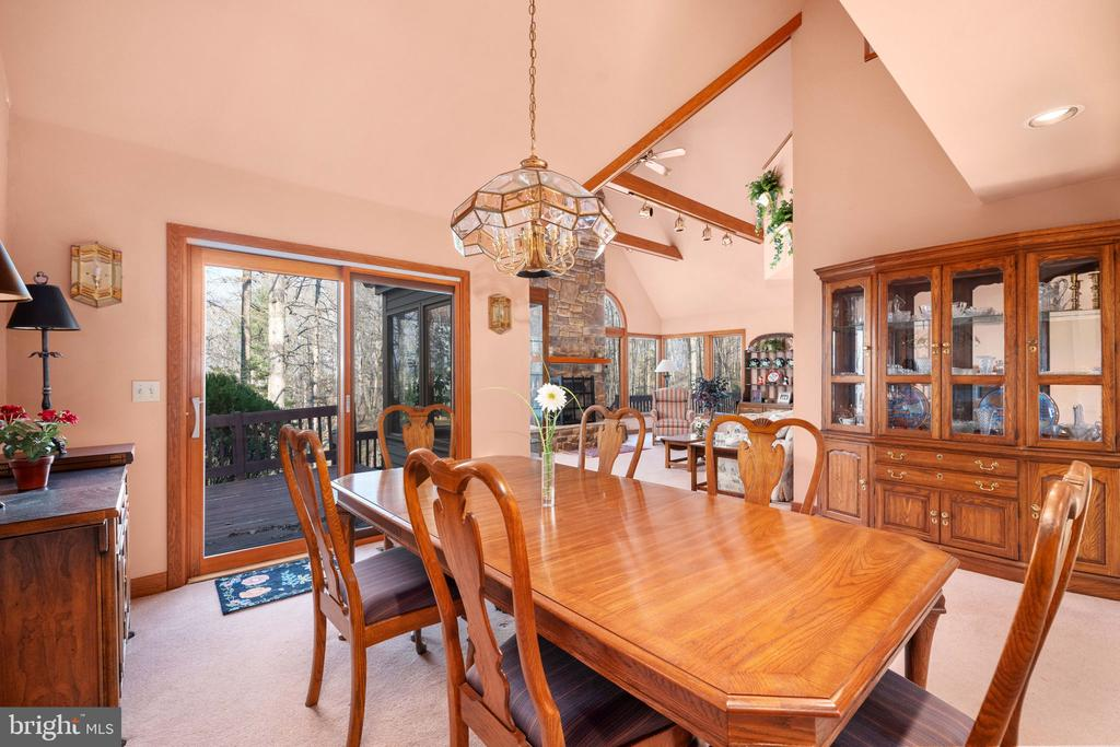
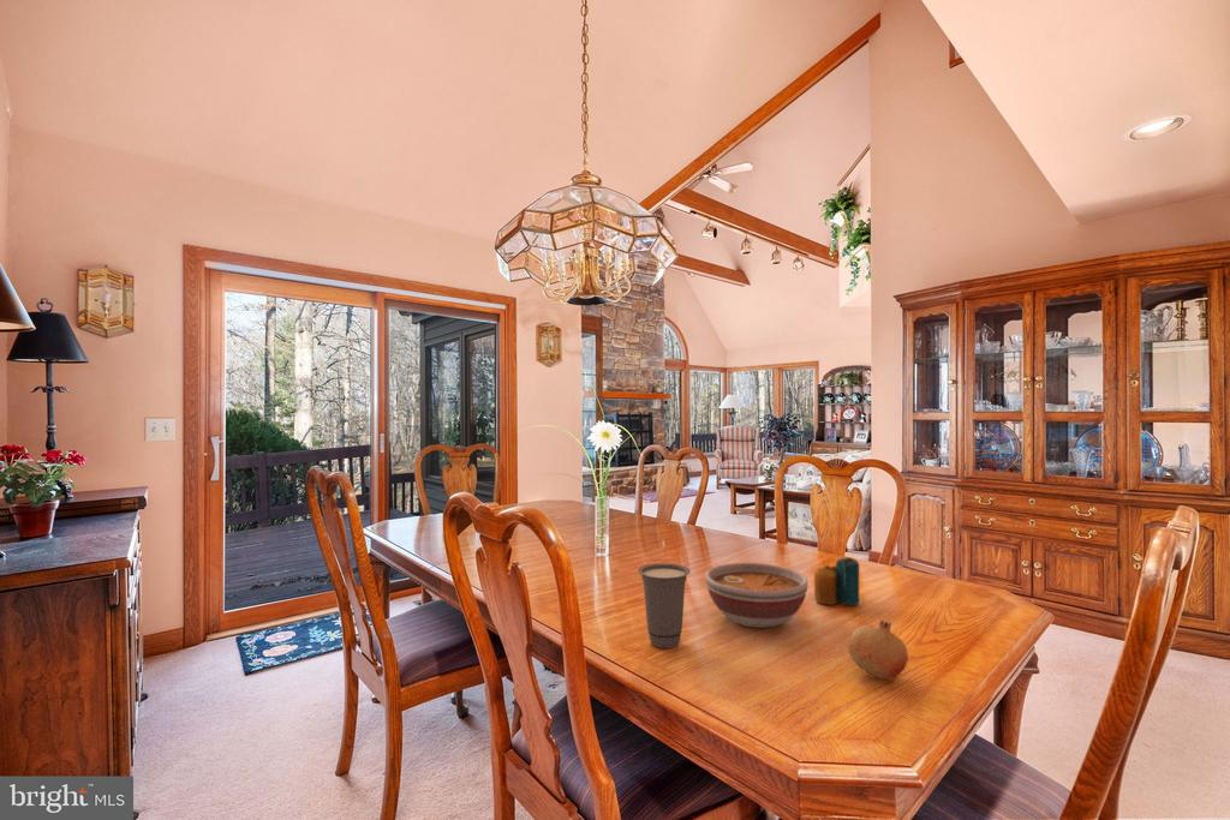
+ cup [637,562,691,650]
+ candle [813,556,860,606]
+ bowl [704,562,810,629]
+ fruit [847,618,909,680]
